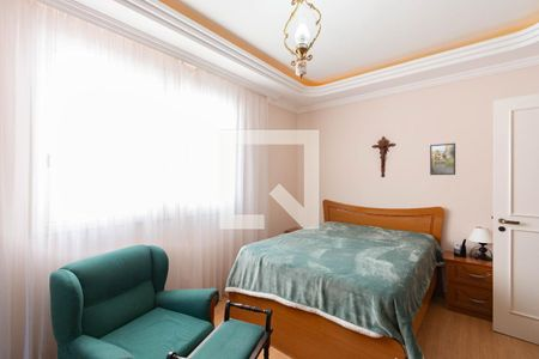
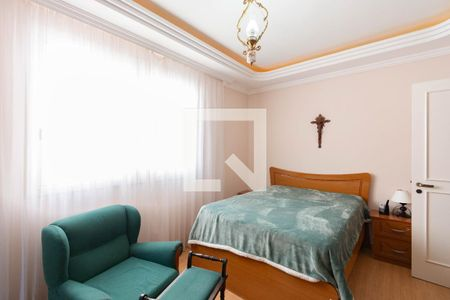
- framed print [429,142,456,176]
